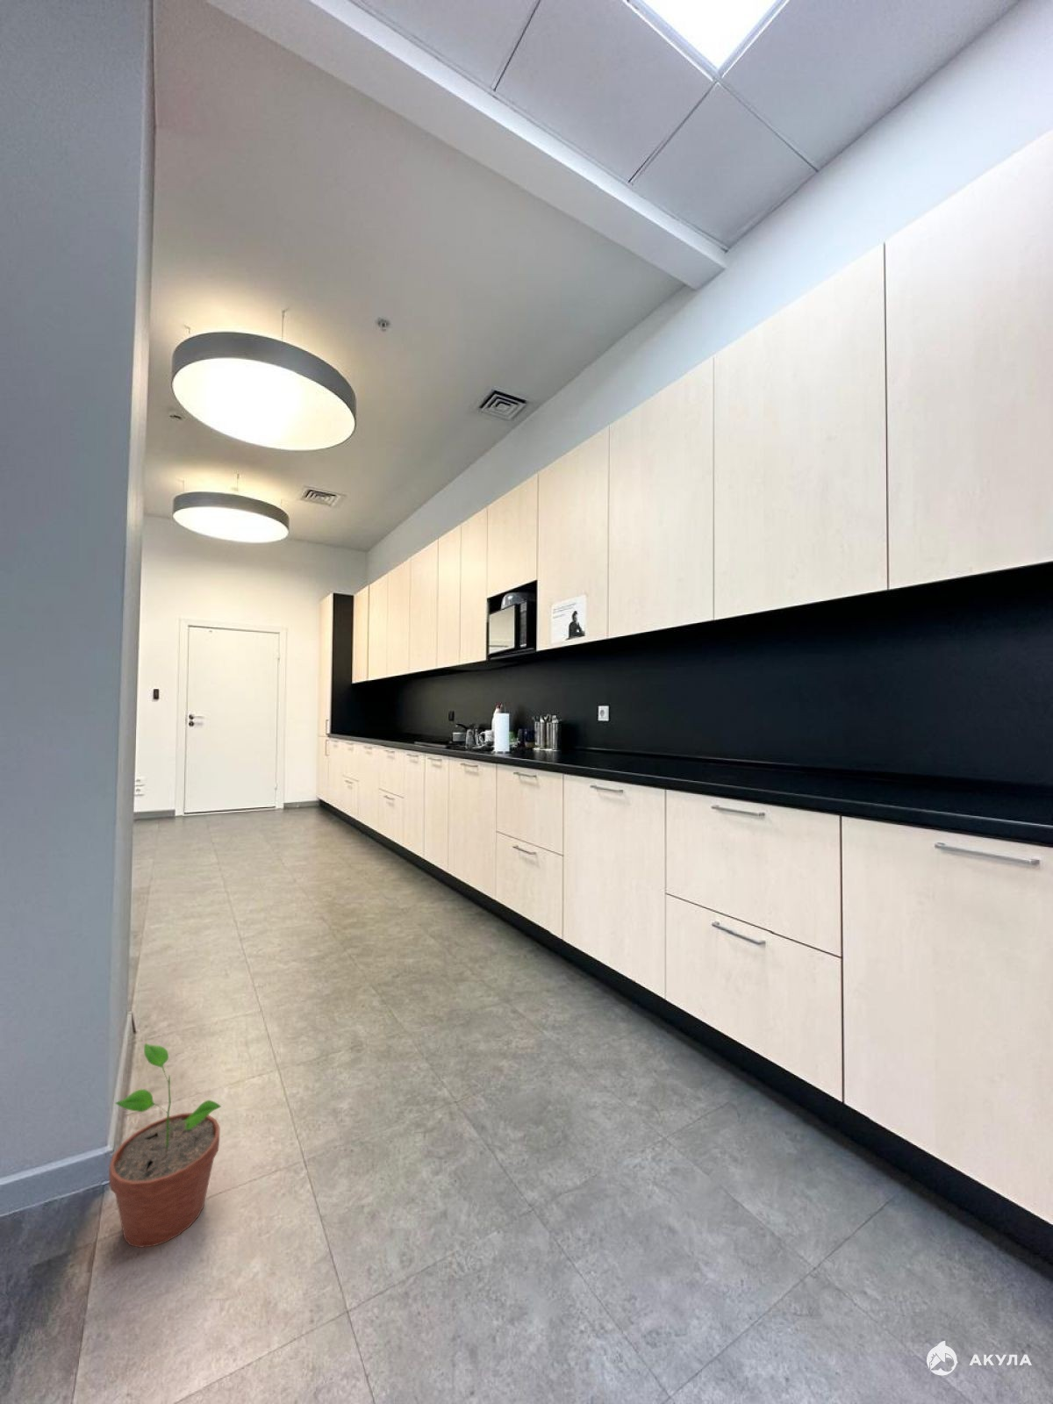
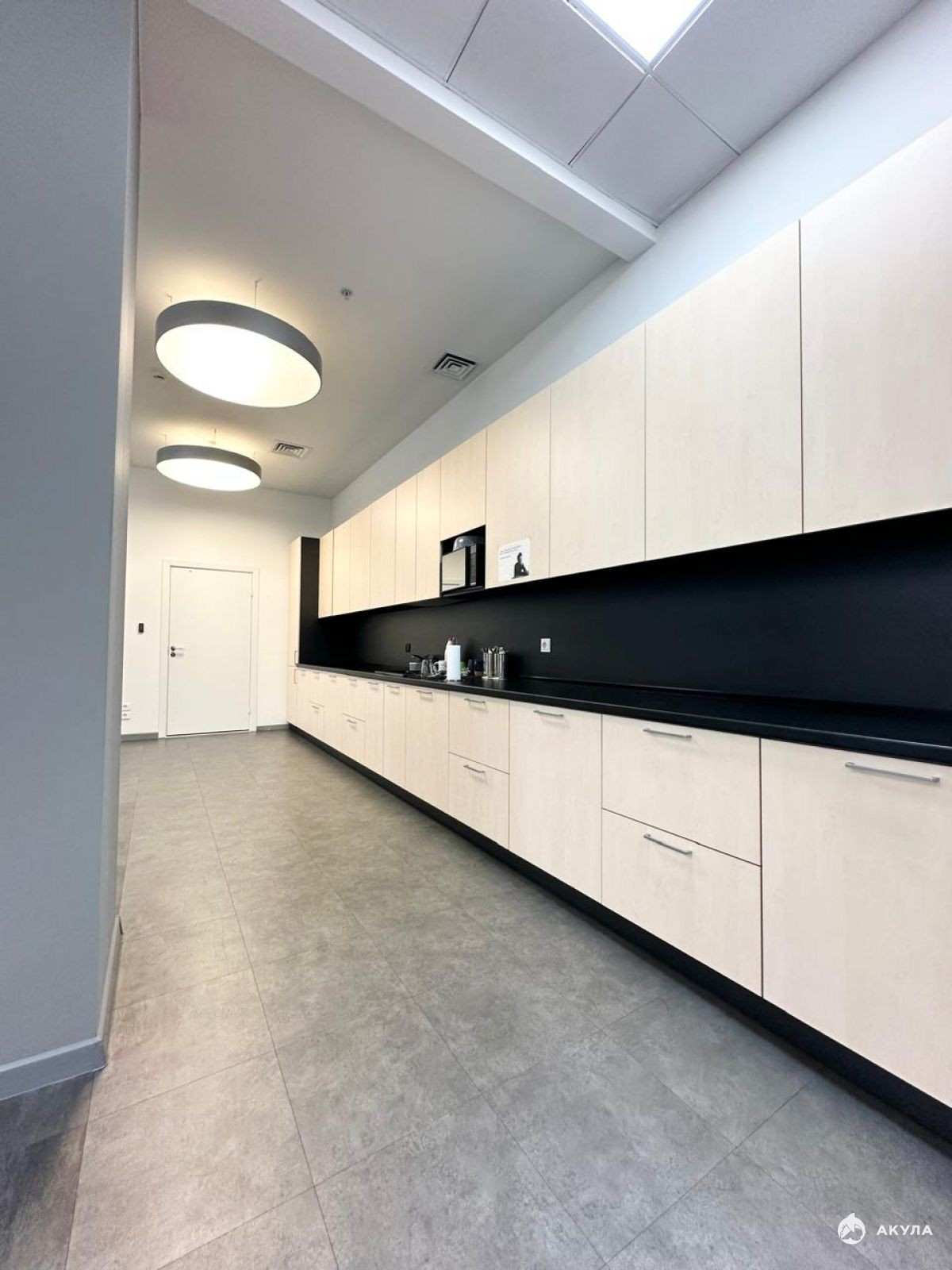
- potted plant [108,1042,222,1249]
